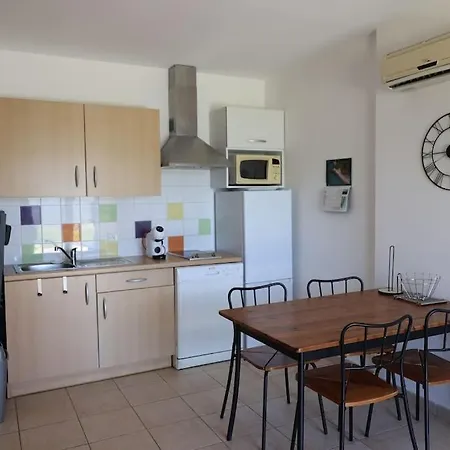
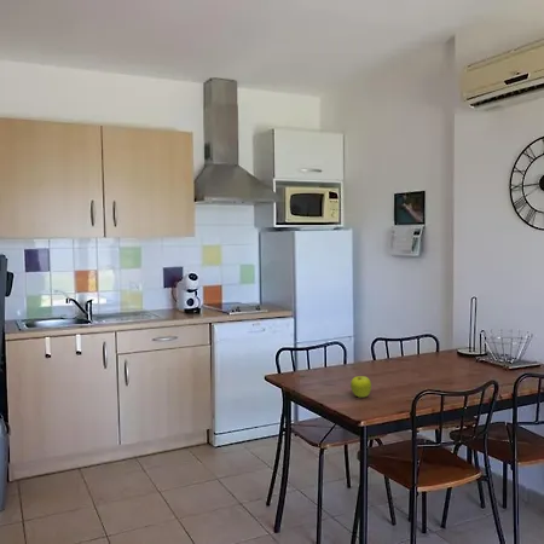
+ fruit [349,375,372,399]
